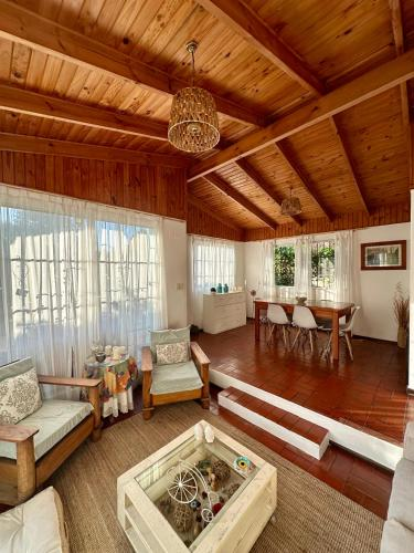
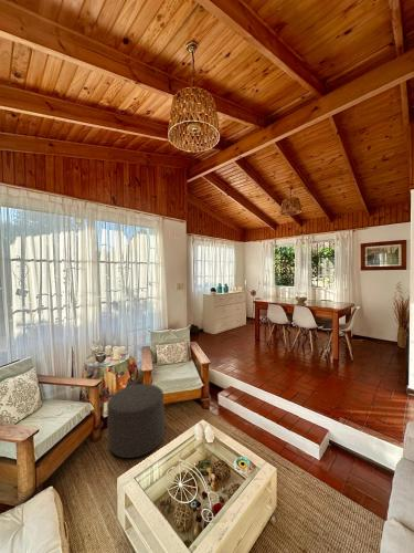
+ ottoman [106,383,166,459]
